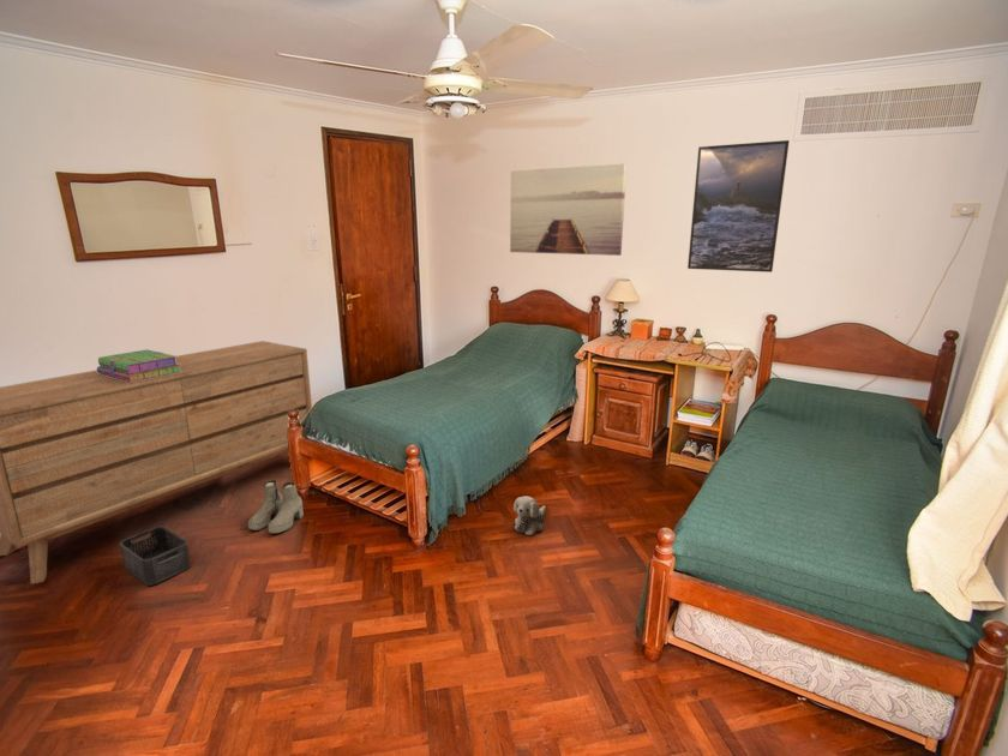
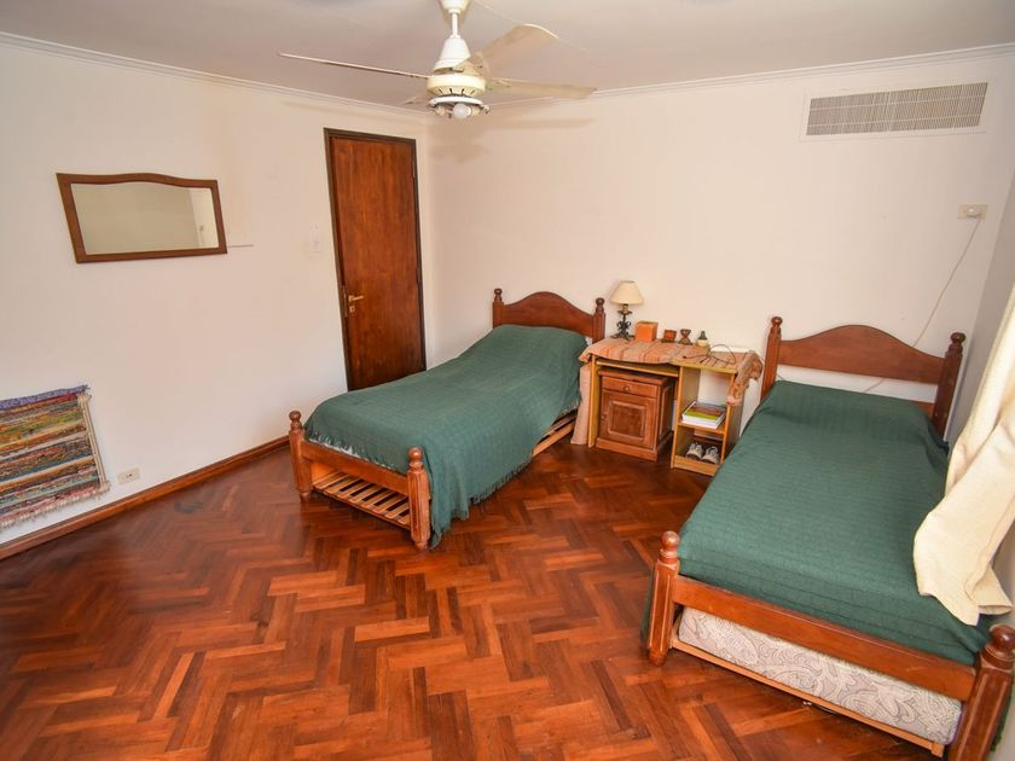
- stack of books [96,348,182,382]
- wall art [509,162,628,257]
- plush toy [512,494,547,536]
- storage bin [119,526,192,587]
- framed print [686,139,791,274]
- dresser [0,340,313,586]
- boots [247,479,305,535]
